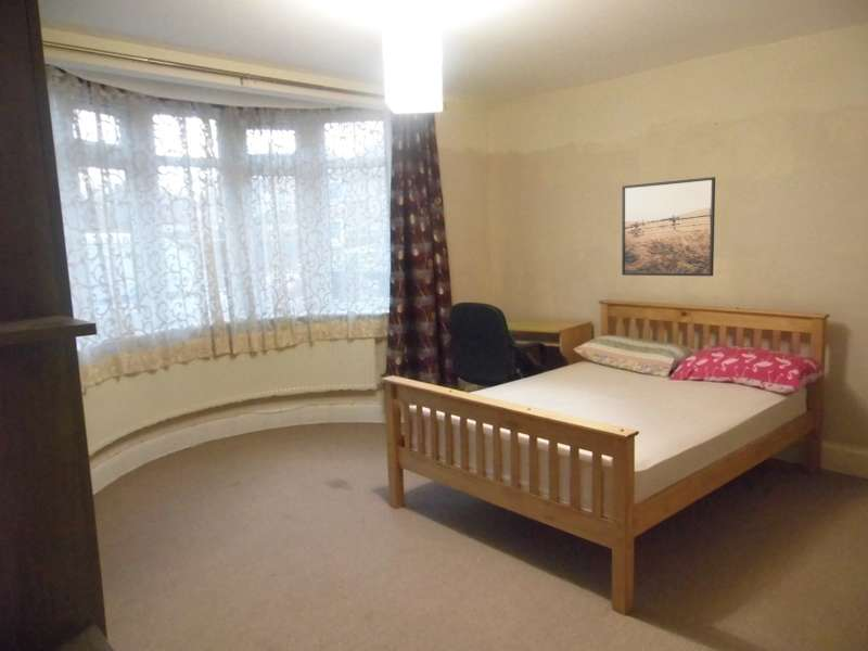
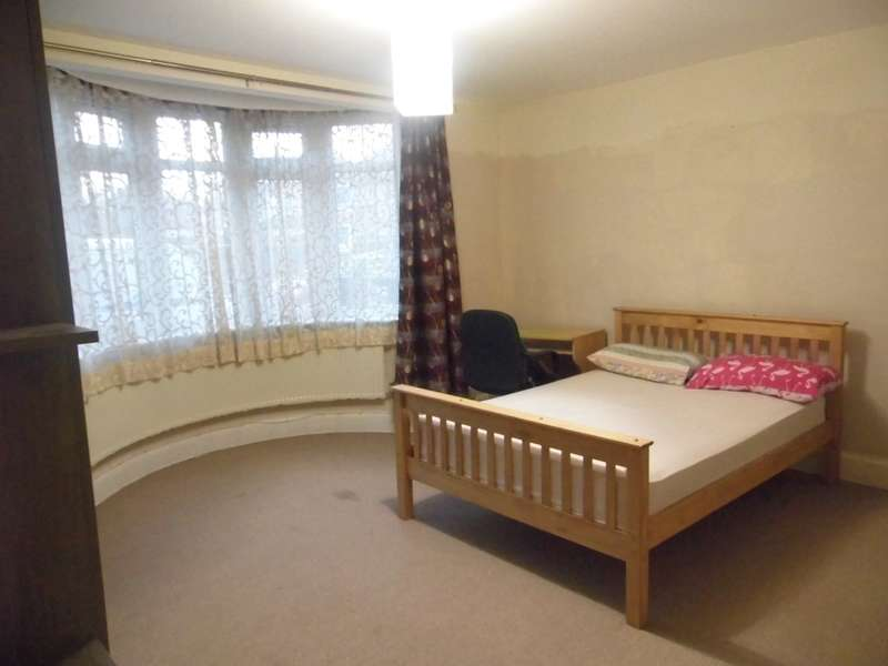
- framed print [621,176,716,277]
